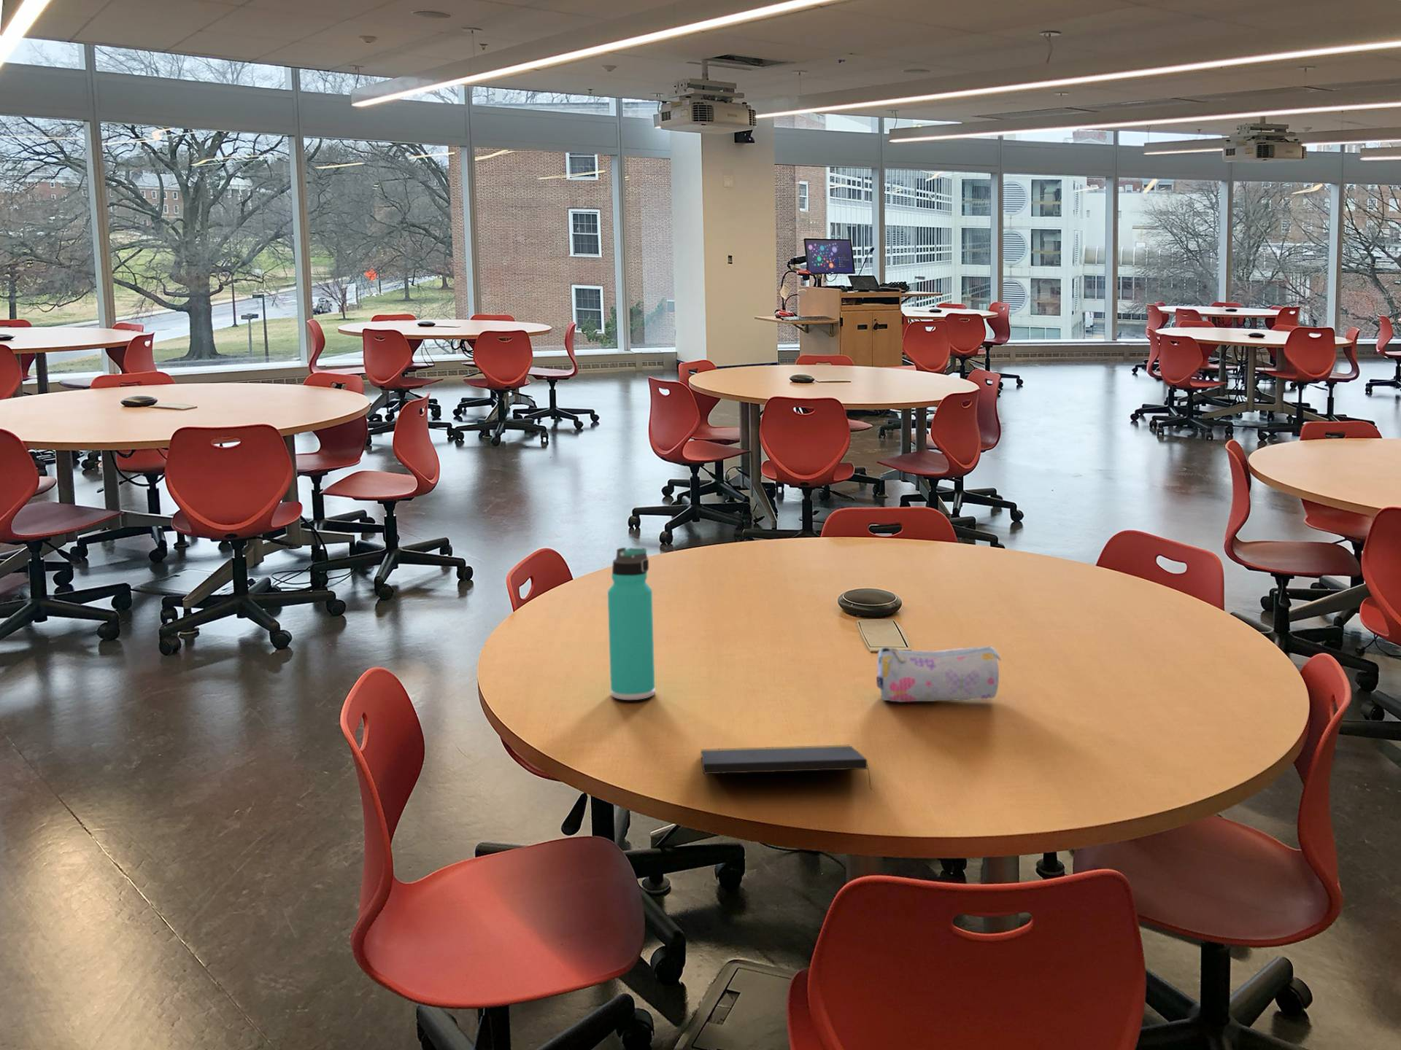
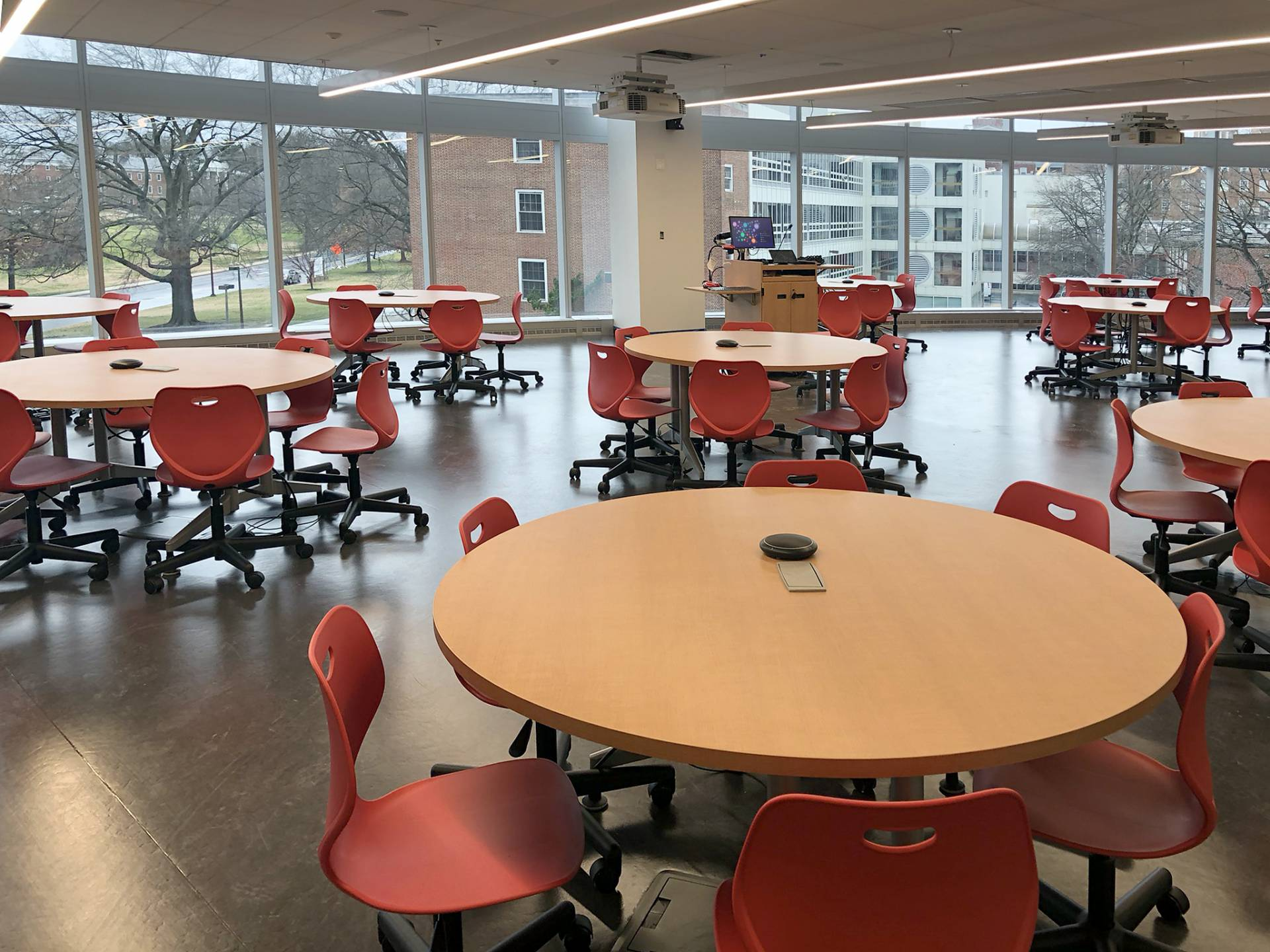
- pencil case [876,645,1002,703]
- notepad [699,744,873,791]
- thermos bottle [607,547,656,700]
